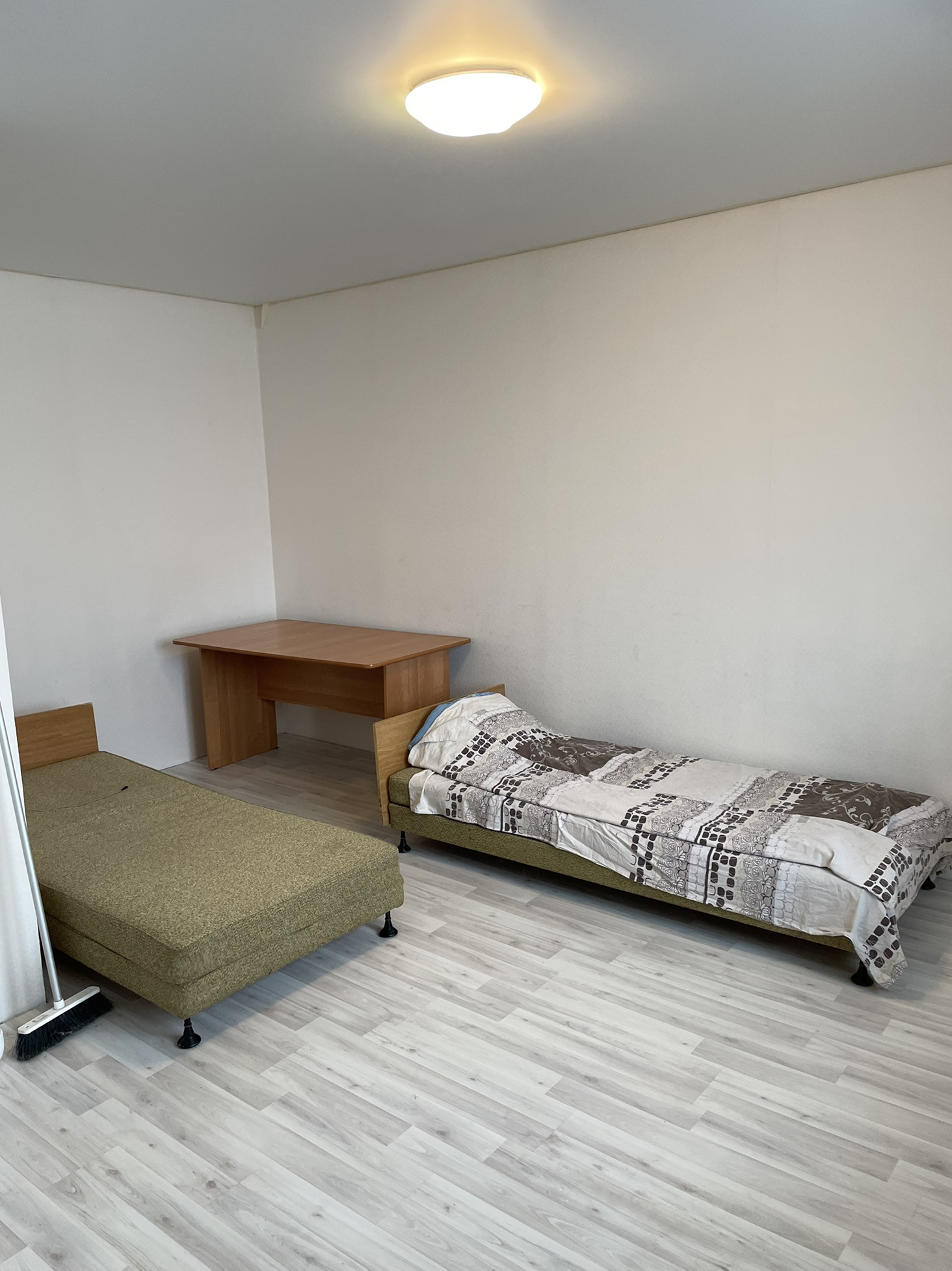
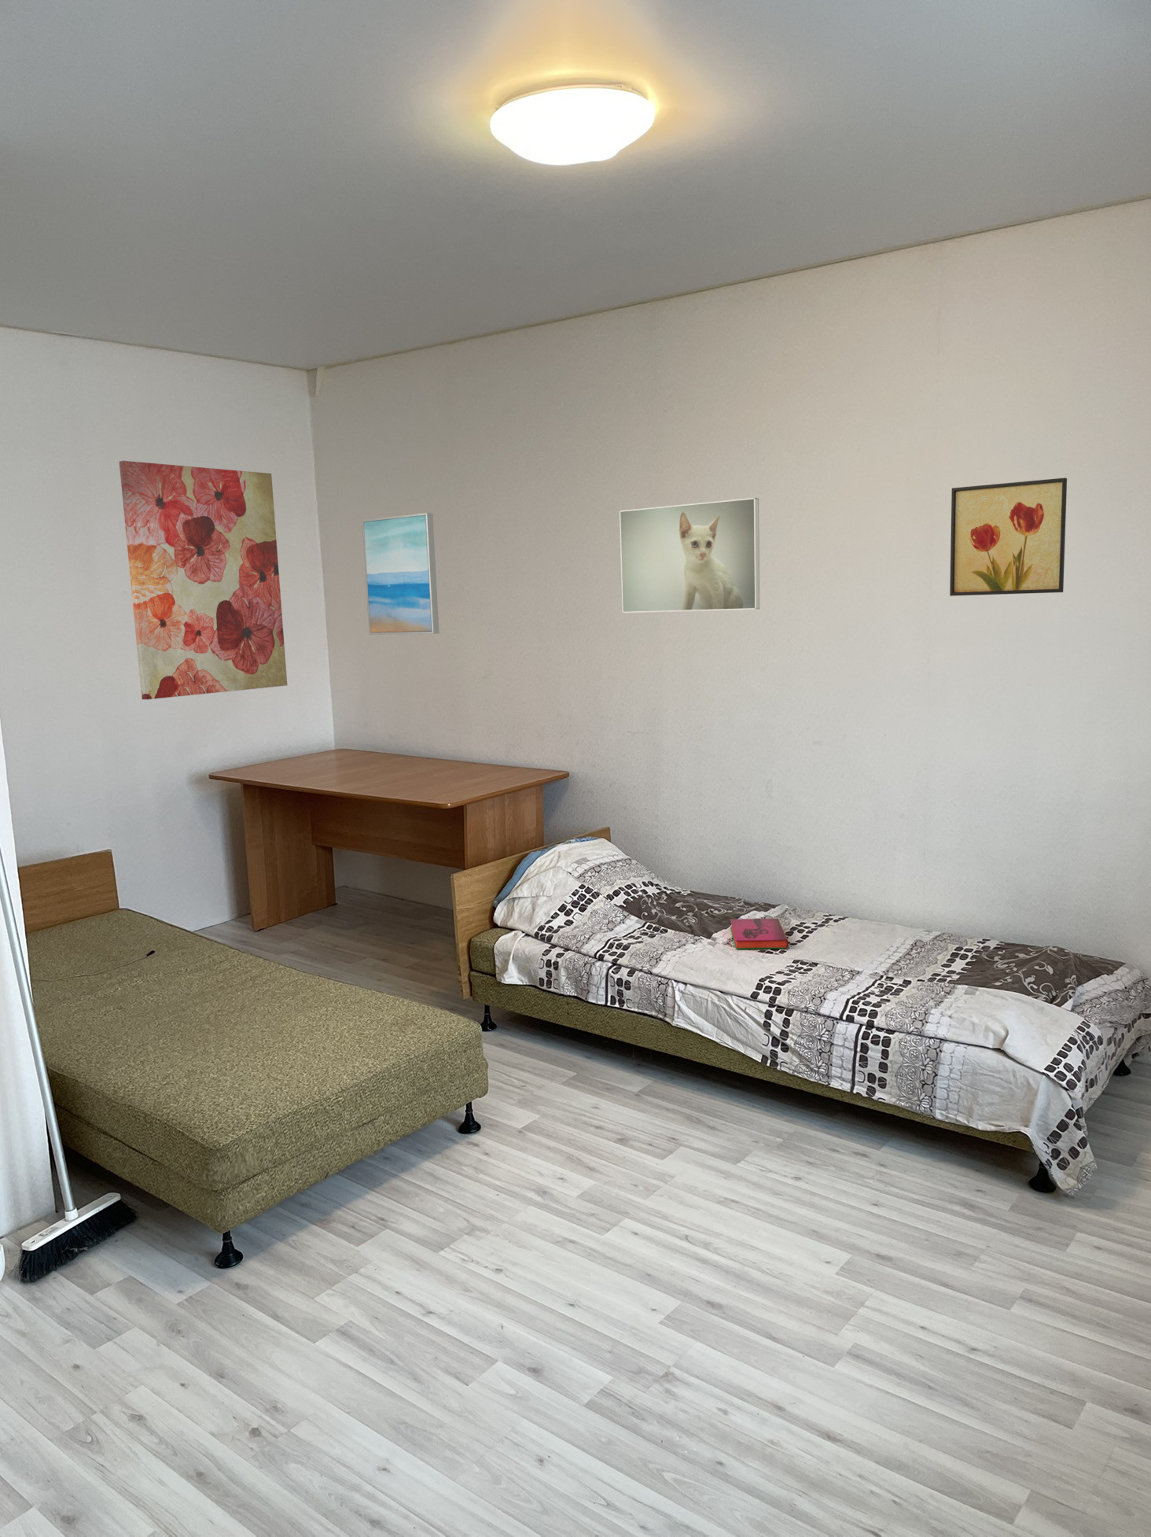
+ wall art [949,478,1068,596]
+ wall art [360,512,440,636]
+ hardback book [729,917,789,949]
+ wall art [118,461,289,700]
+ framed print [619,497,760,613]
